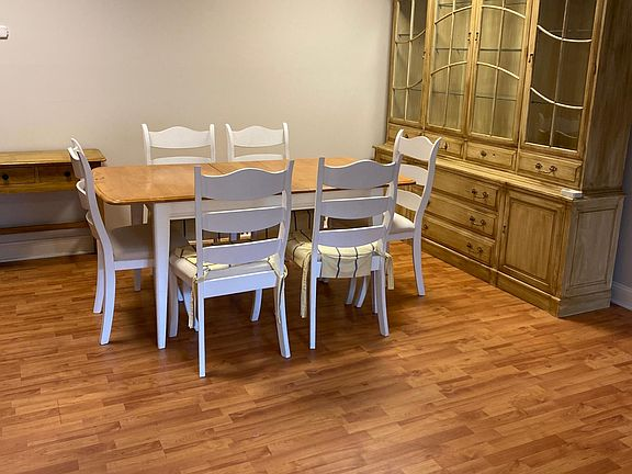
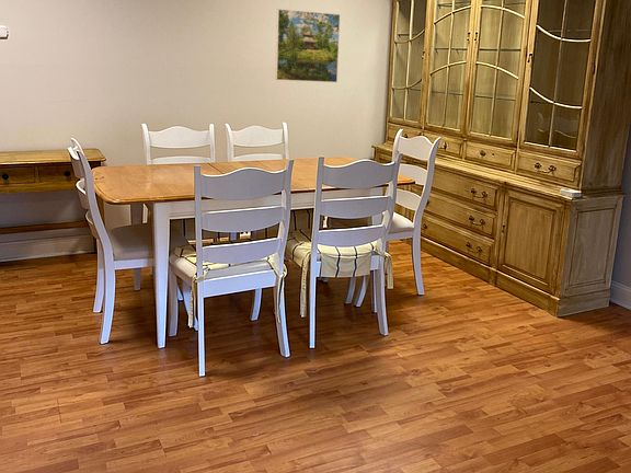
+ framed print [274,8,341,83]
